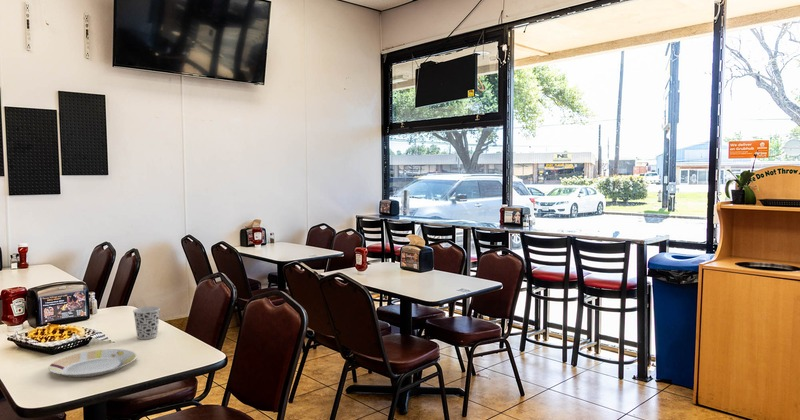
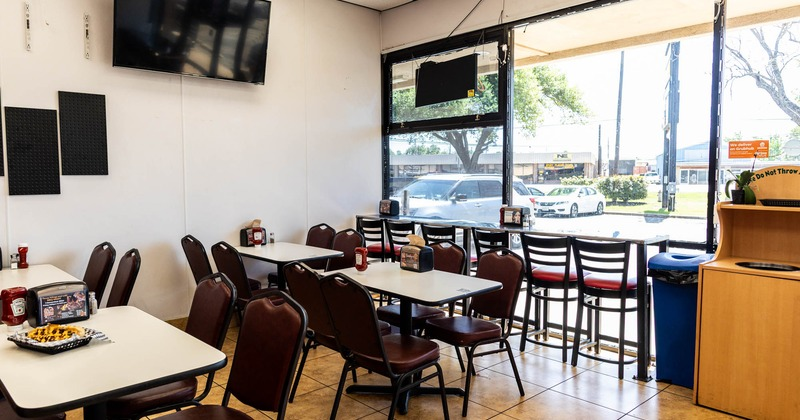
- cup [132,306,161,340]
- plate [48,348,138,378]
